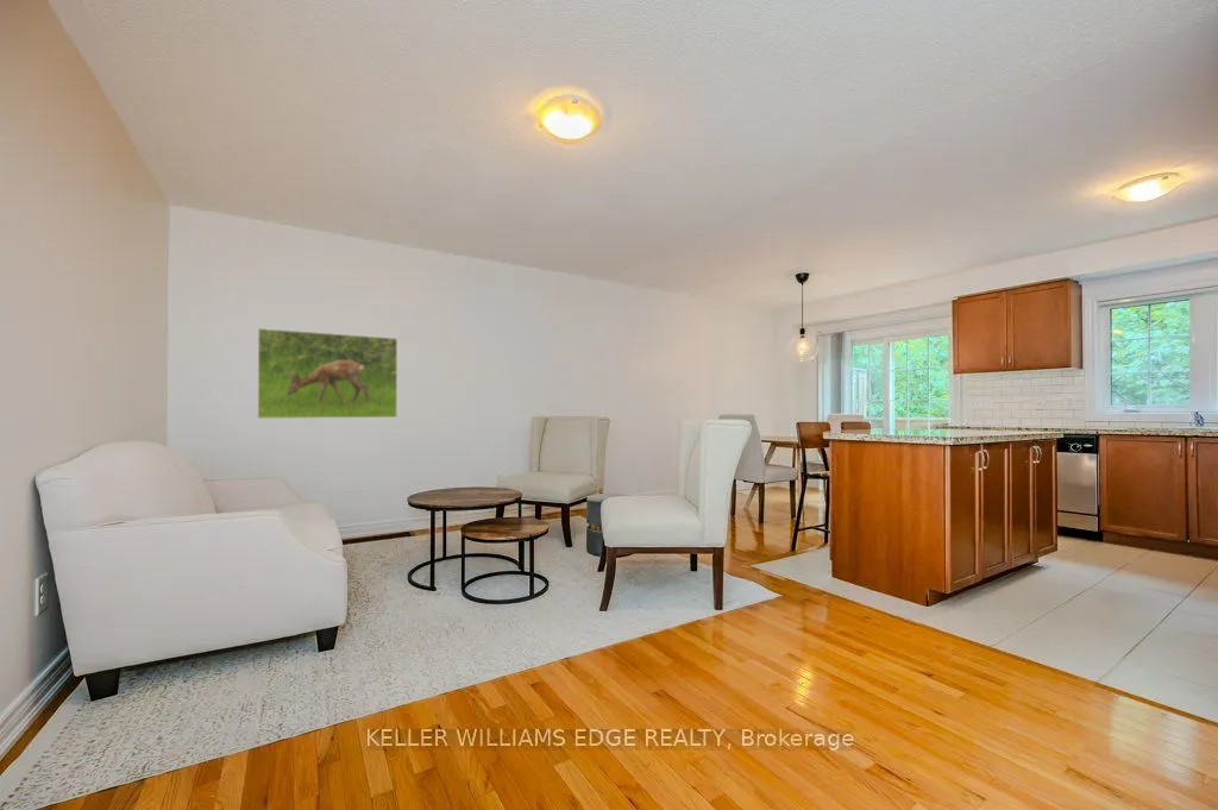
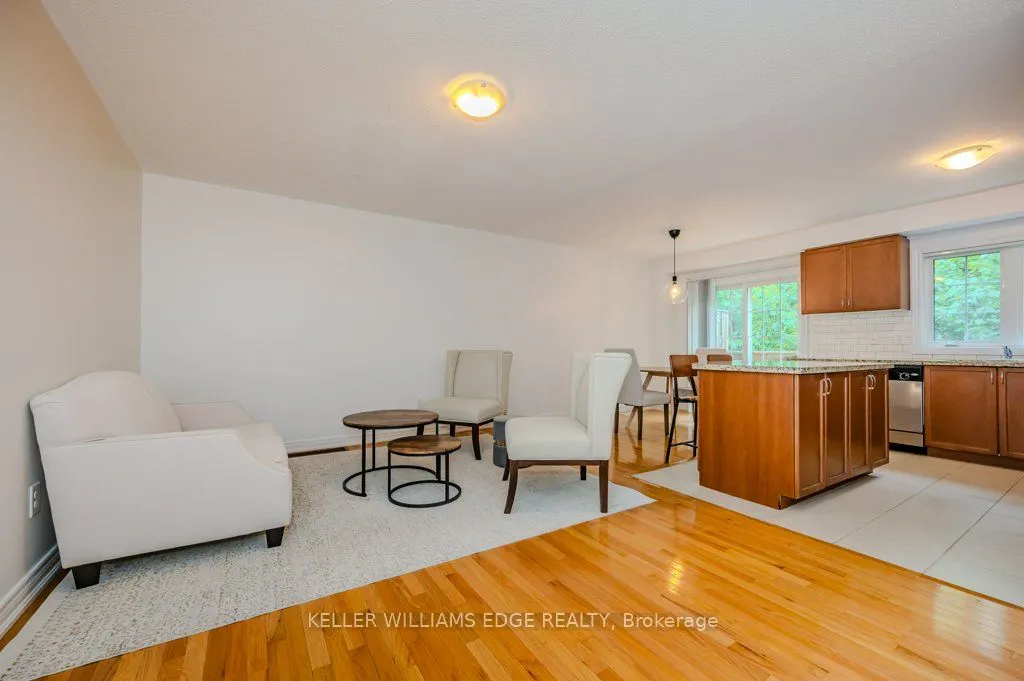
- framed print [256,327,398,420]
